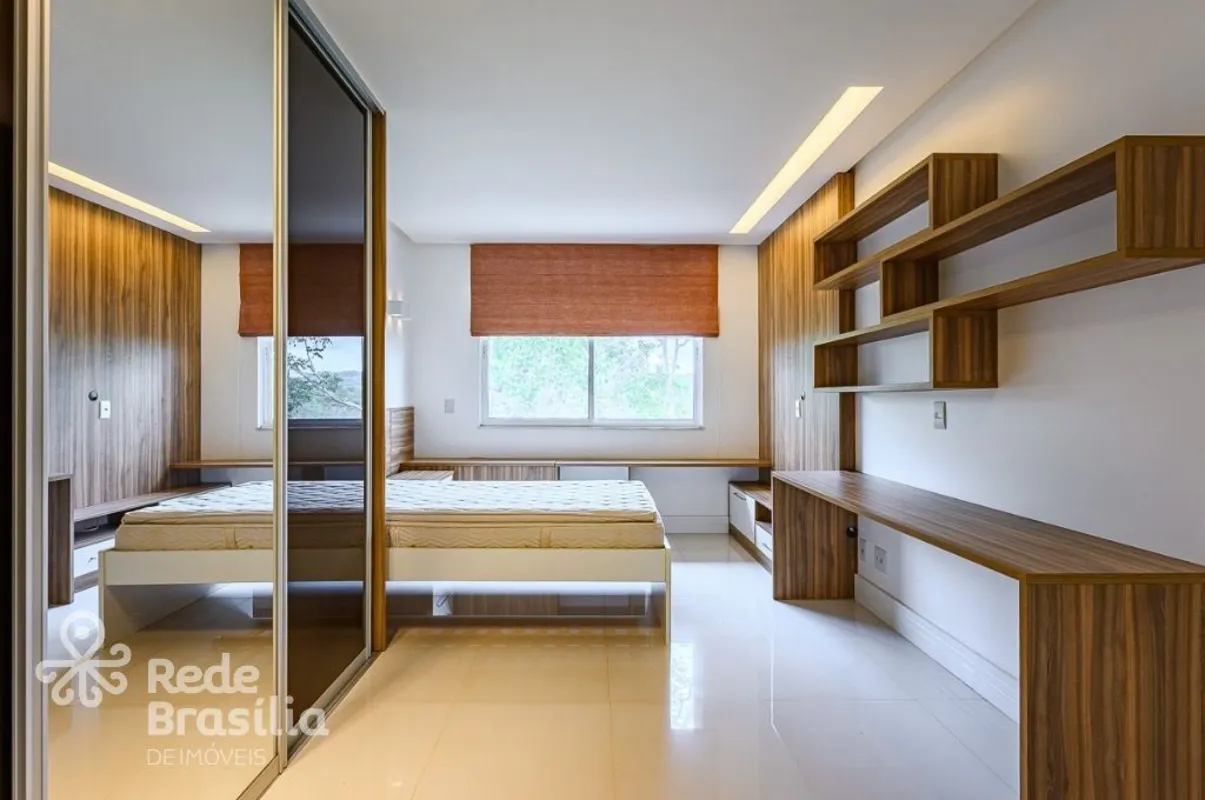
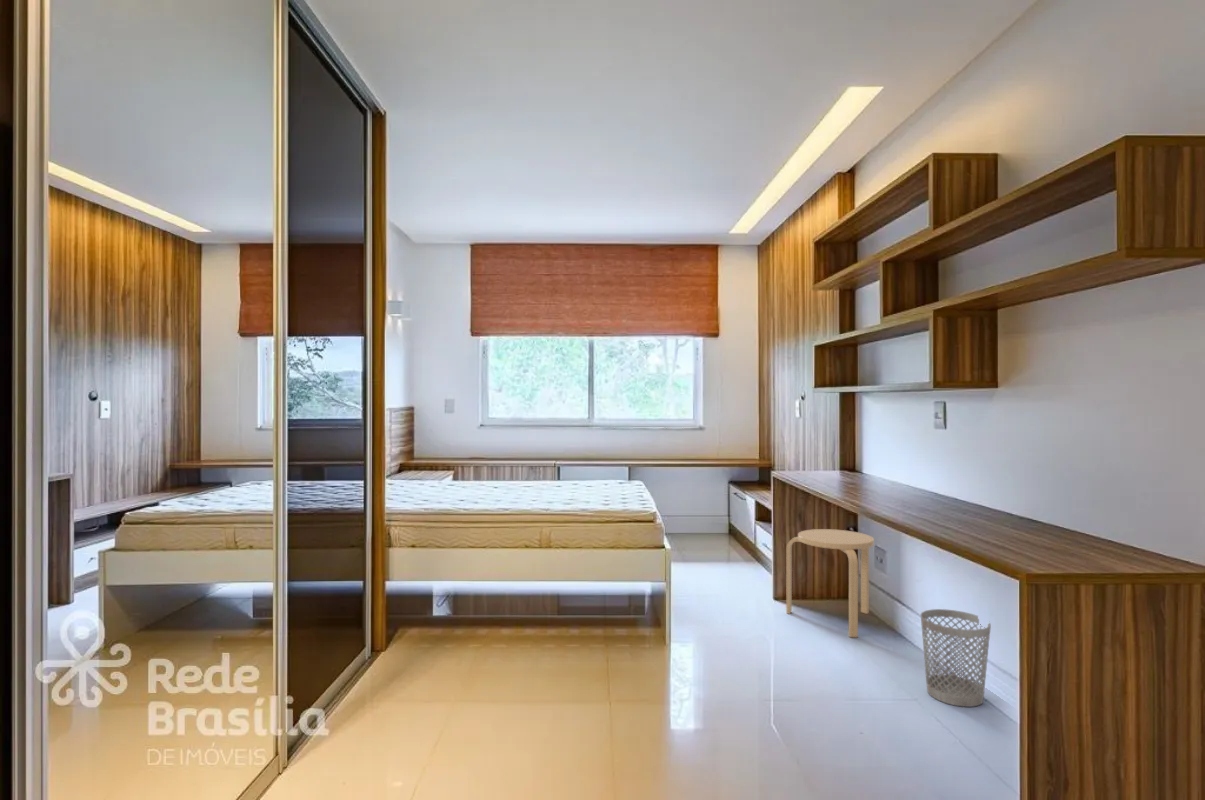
+ wastebasket [920,608,992,708]
+ stool [785,528,875,638]
